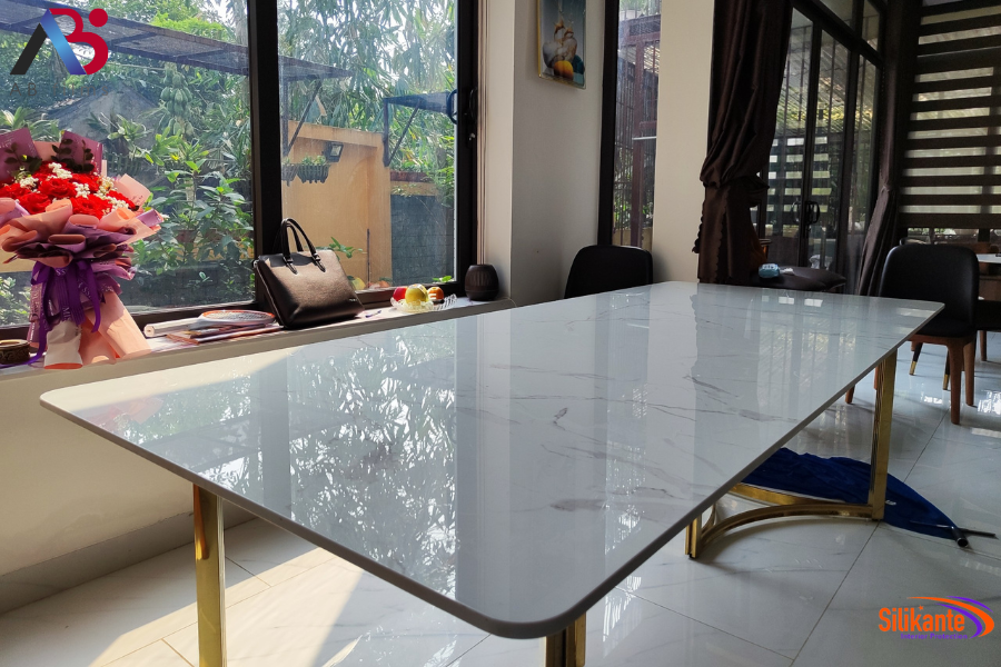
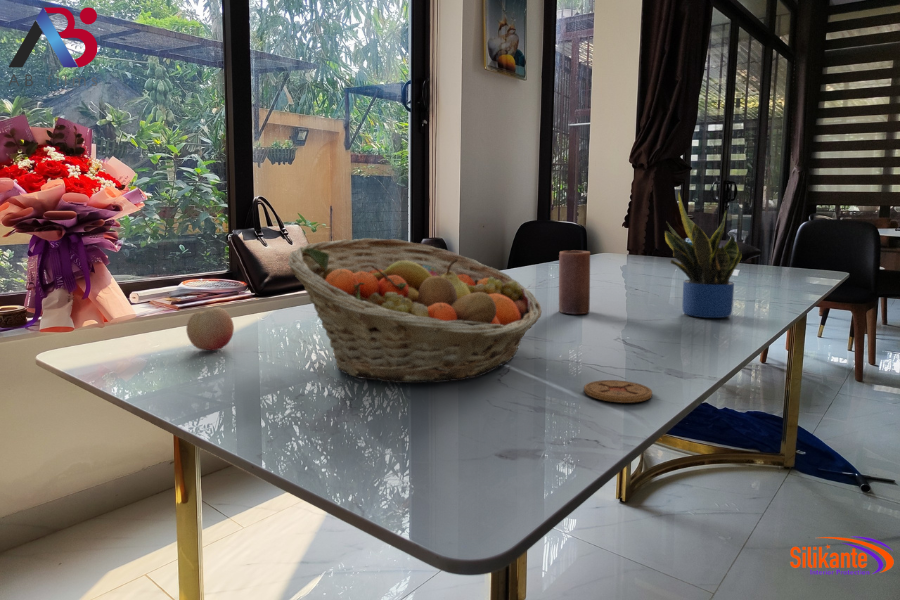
+ fruit [185,306,235,351]
+ fruit basket [287,237,543,384]
+ candle [558,249,591,315]
+ potted plant [664,189,743,319]
+ coaster [583,379,653,404]
